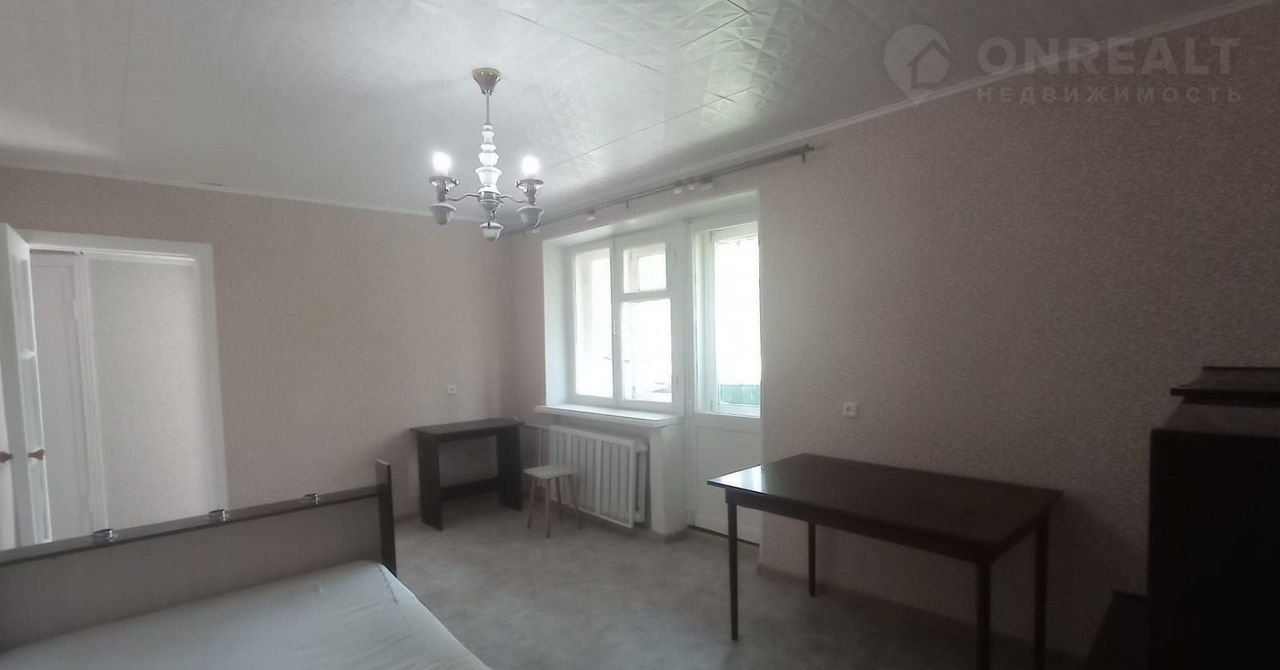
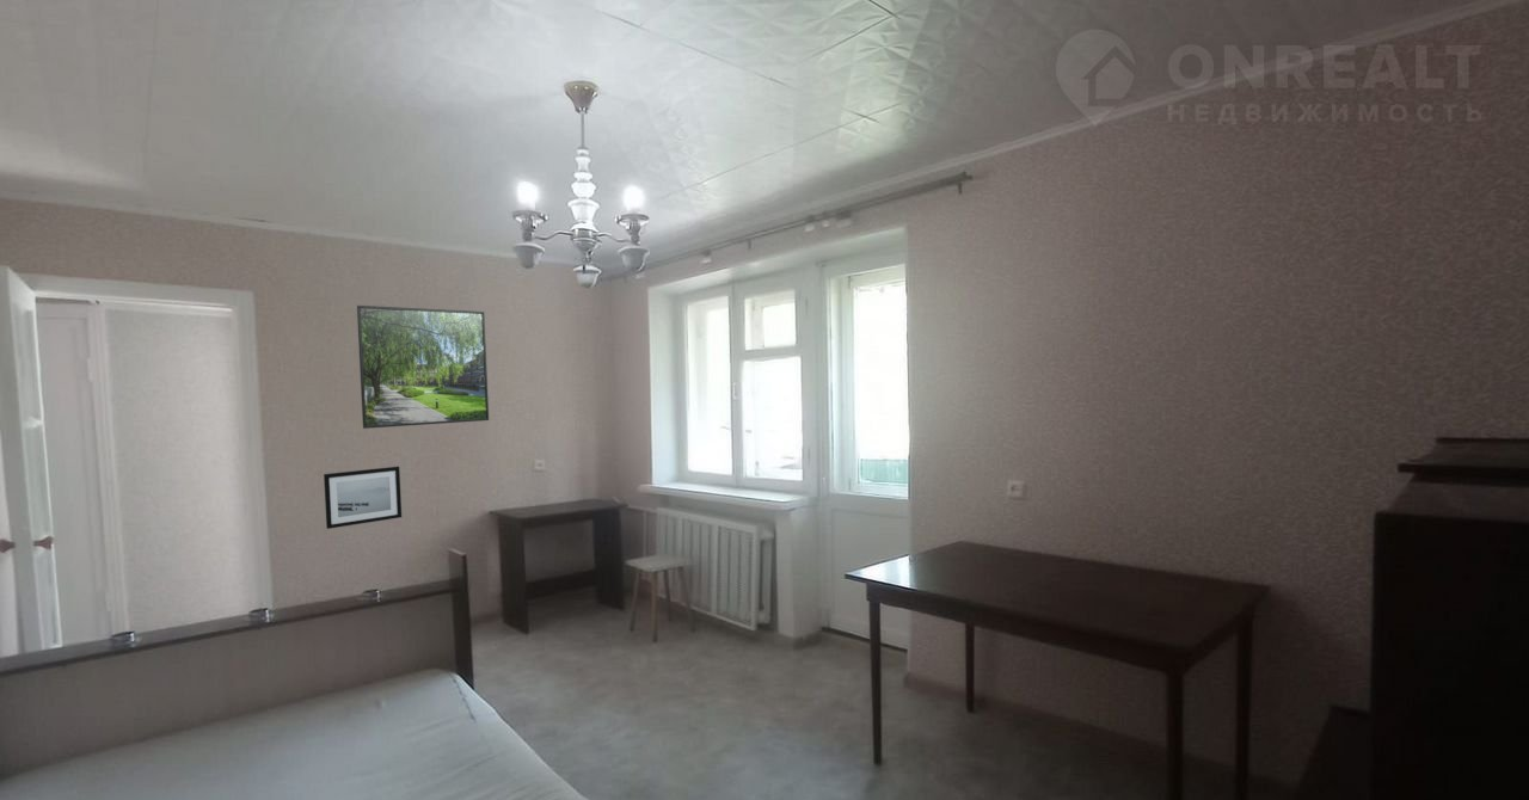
+ wall art [323,466,403,530]
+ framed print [356,304,490,430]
